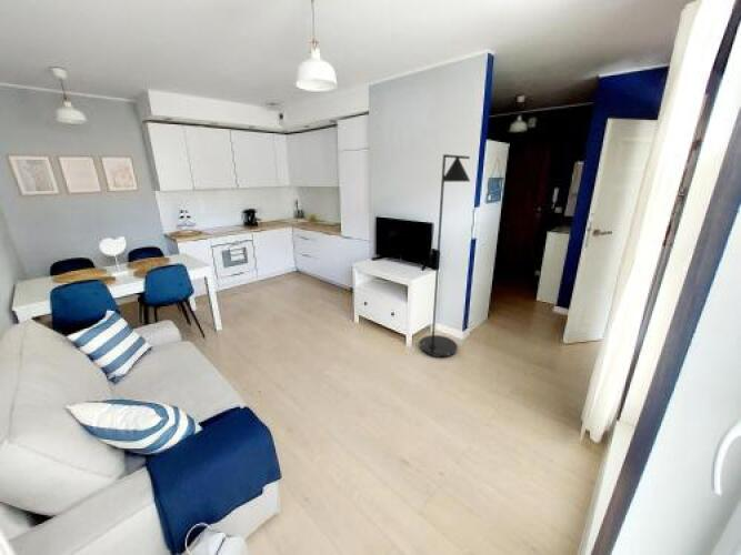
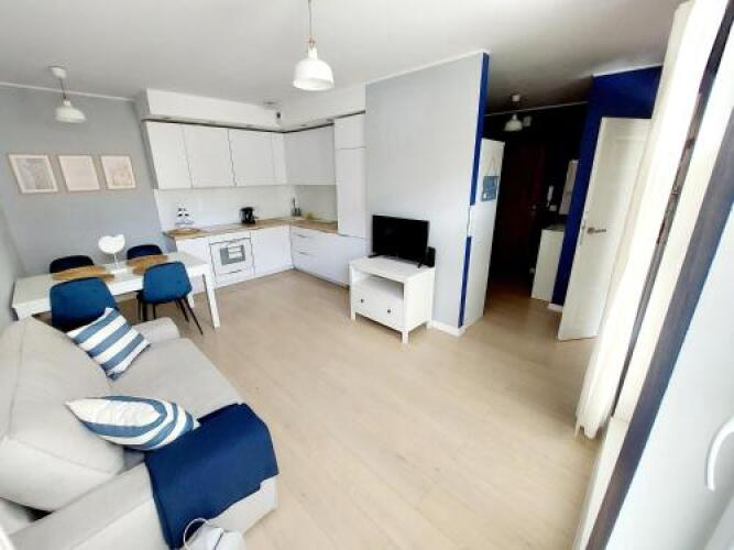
- floor lamp [418,153,471,357]
